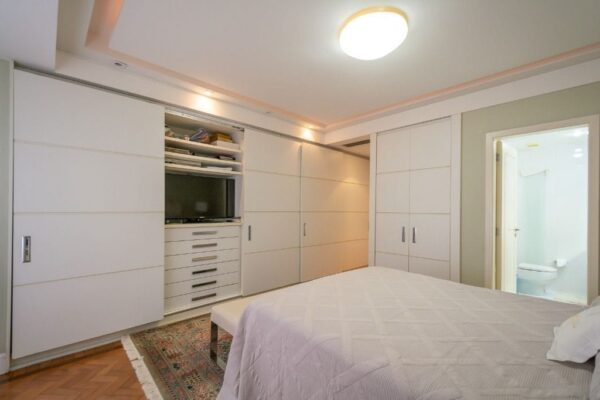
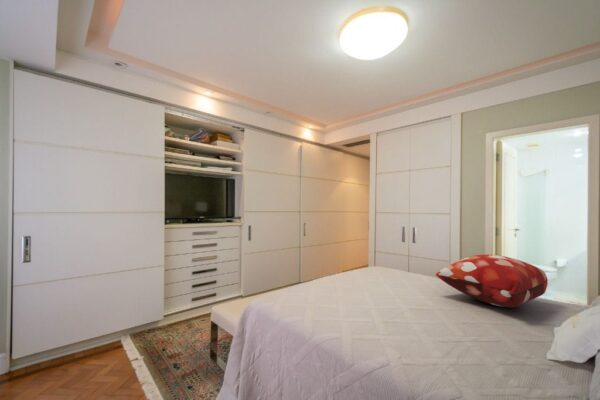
+ decorative pillow [435,253,549,308]
